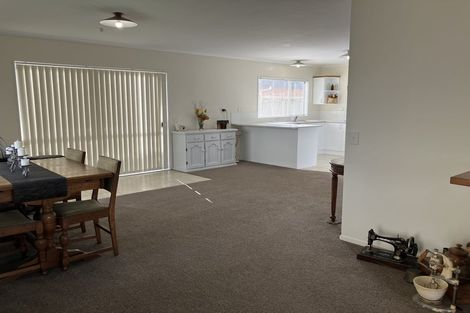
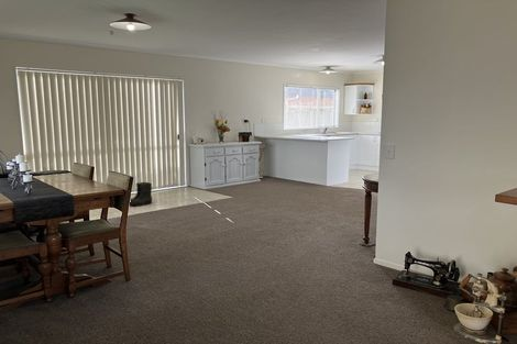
+ boots [129,181,153,207]
